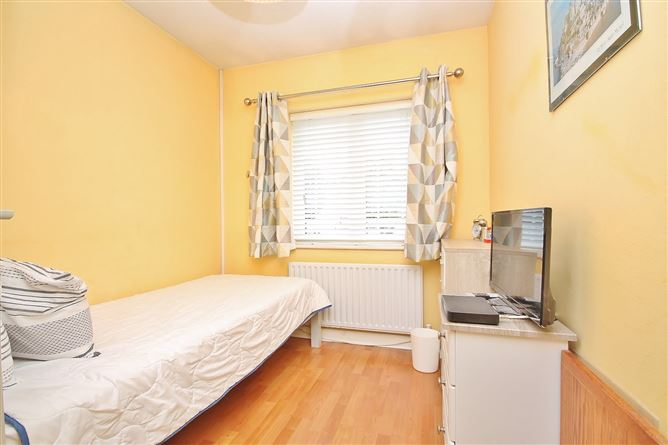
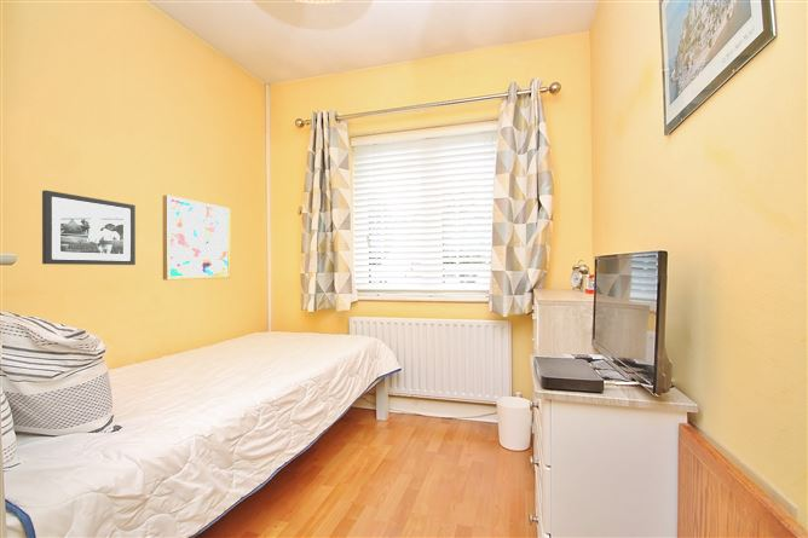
+ wall art [162,193,231,280]
+ picture frame [41,189,137,266]
